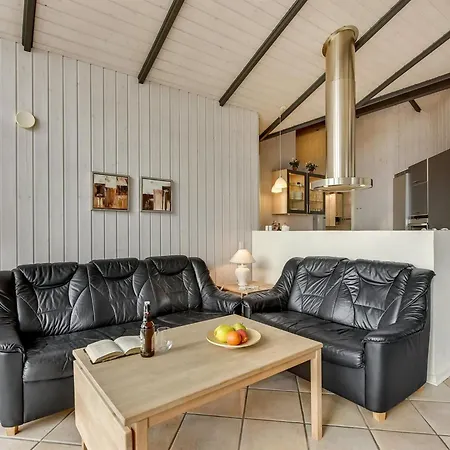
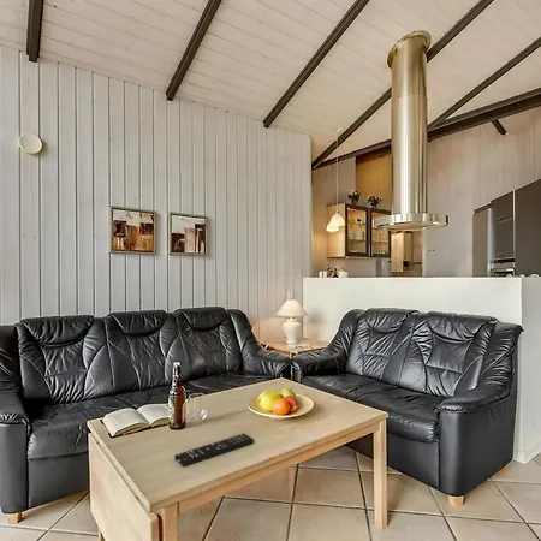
+ remote control [173,433,255,468]
